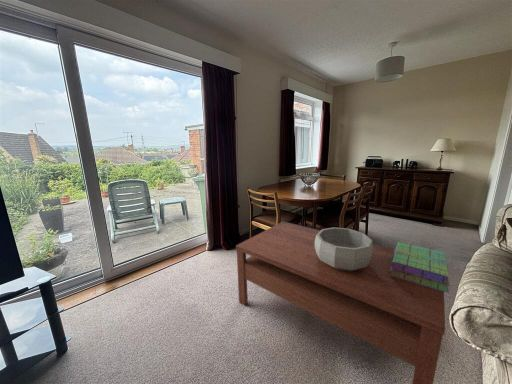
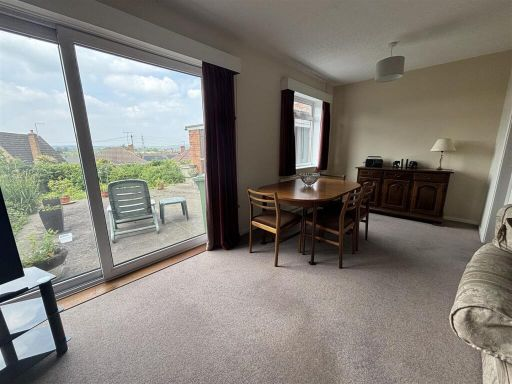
- stack of books [390,241,451,294]
- coffee table [235,221,446,384]
- decorative bowl [315,226,374,271]
